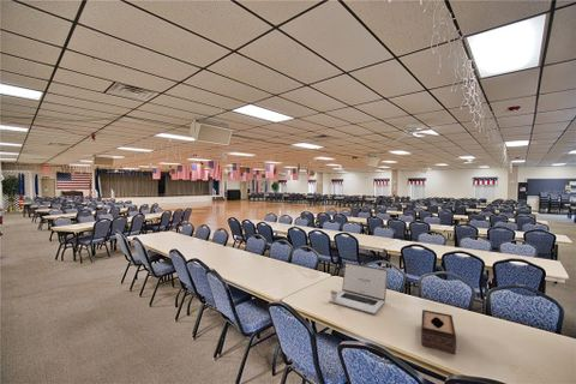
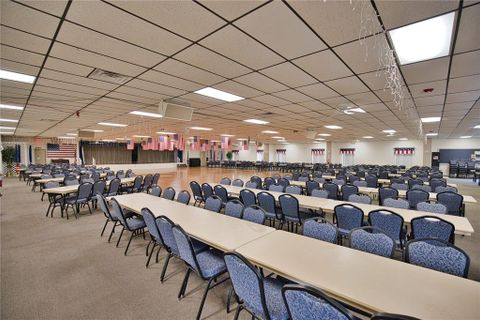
- tissue box [420,308,457,355]
- laptop [328,262,389,314]
